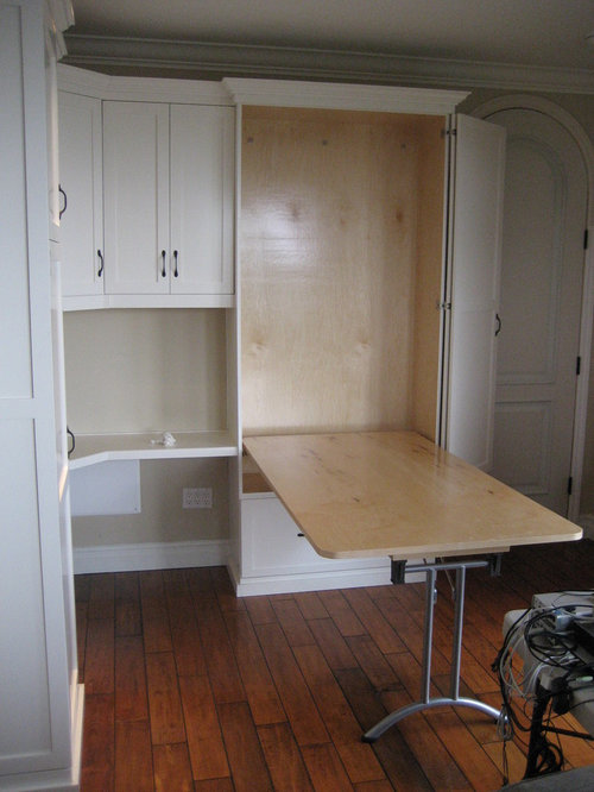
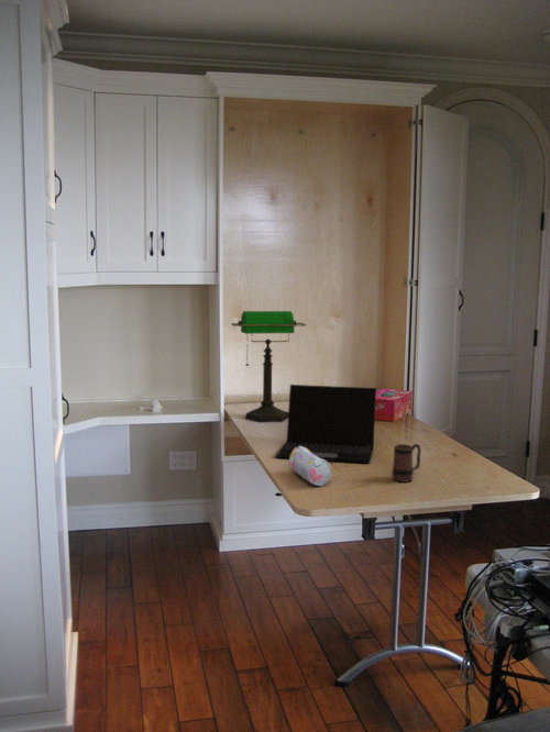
+ mug [392,443,422,484]
+ laptop [275,384,377,465]
+ pencil case [288,446,332,487]
+ tissue box [375,387,414,422]
+ desk lamp [230,310,307,423]
